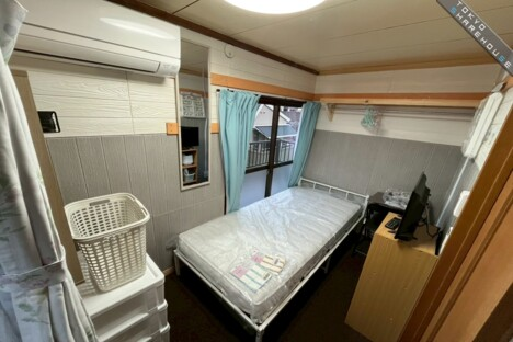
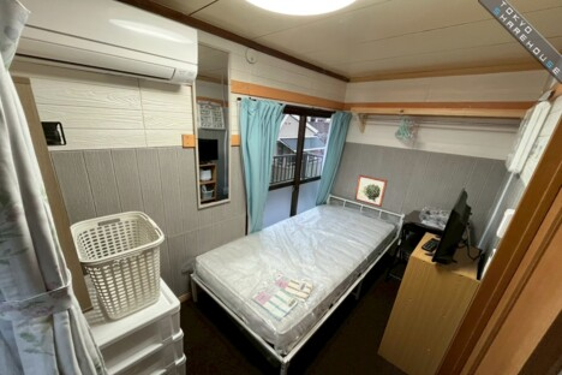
+ wall art [353,174,388,208]
